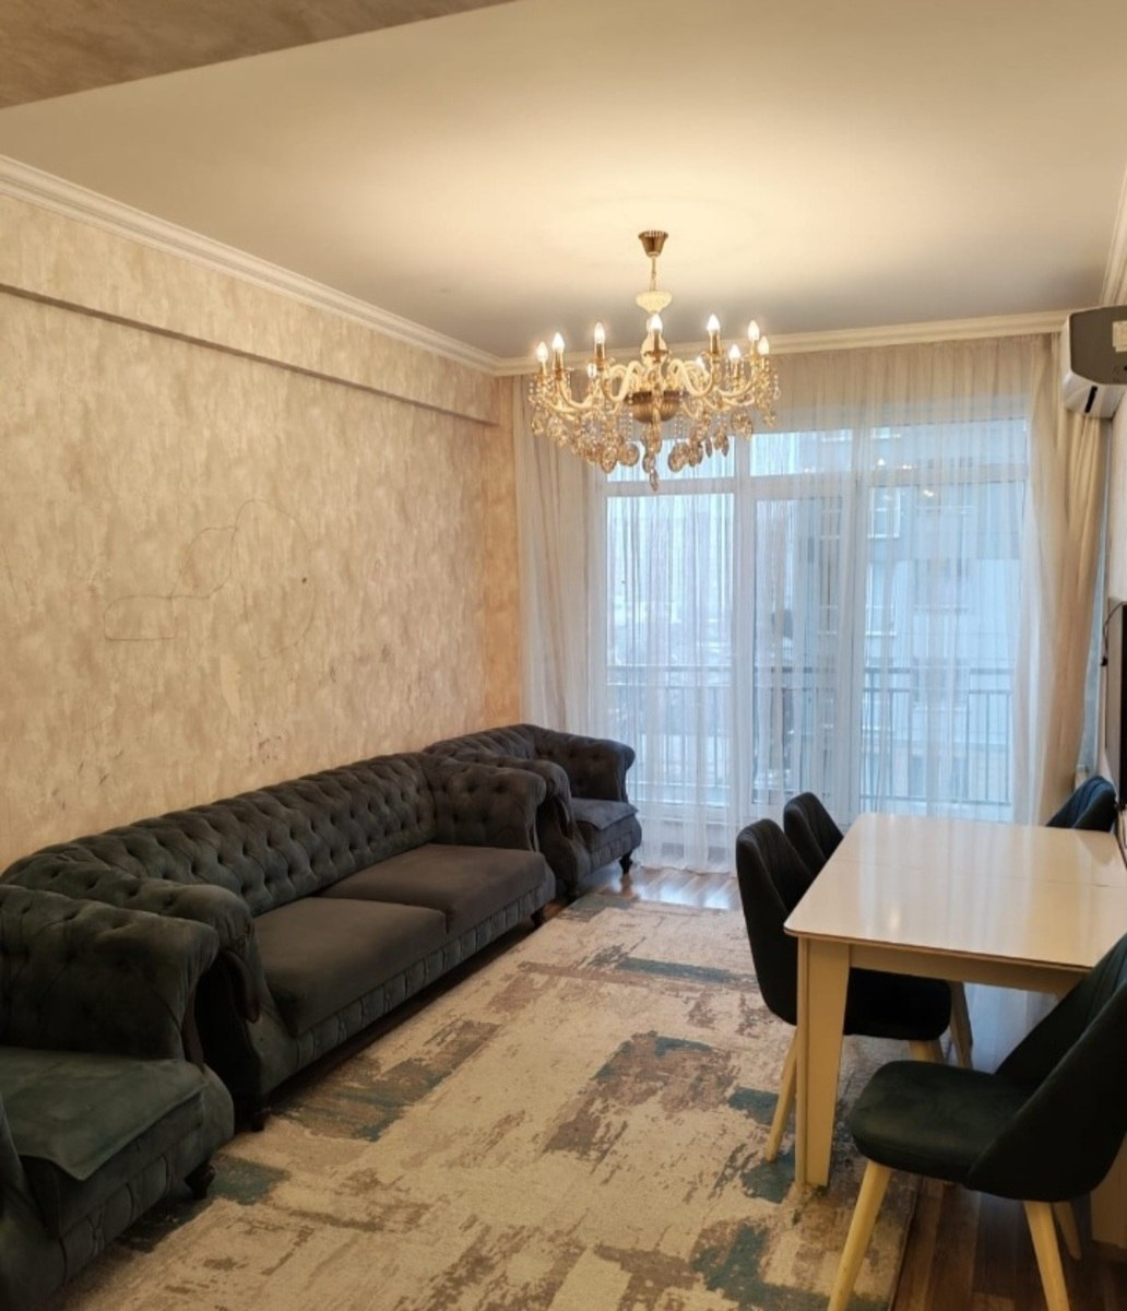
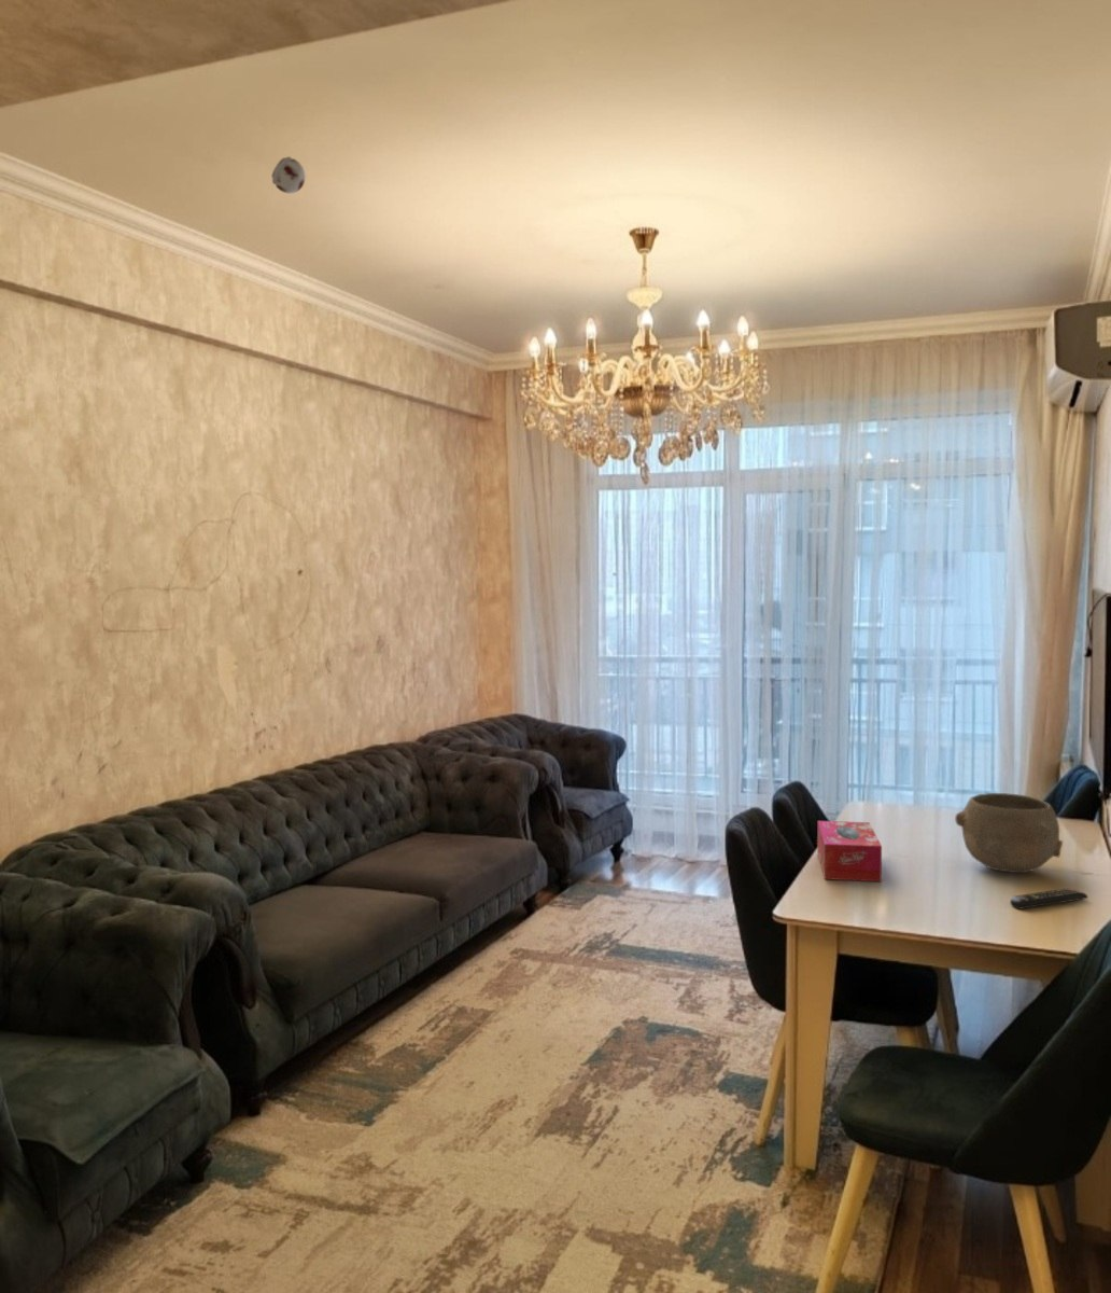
+ smoke detector [270,155,307,194]
+ bowl [954,792,1064,874]
+ remote control [1009,887,1088,910]
+ tissue box [816,820,882,883]
